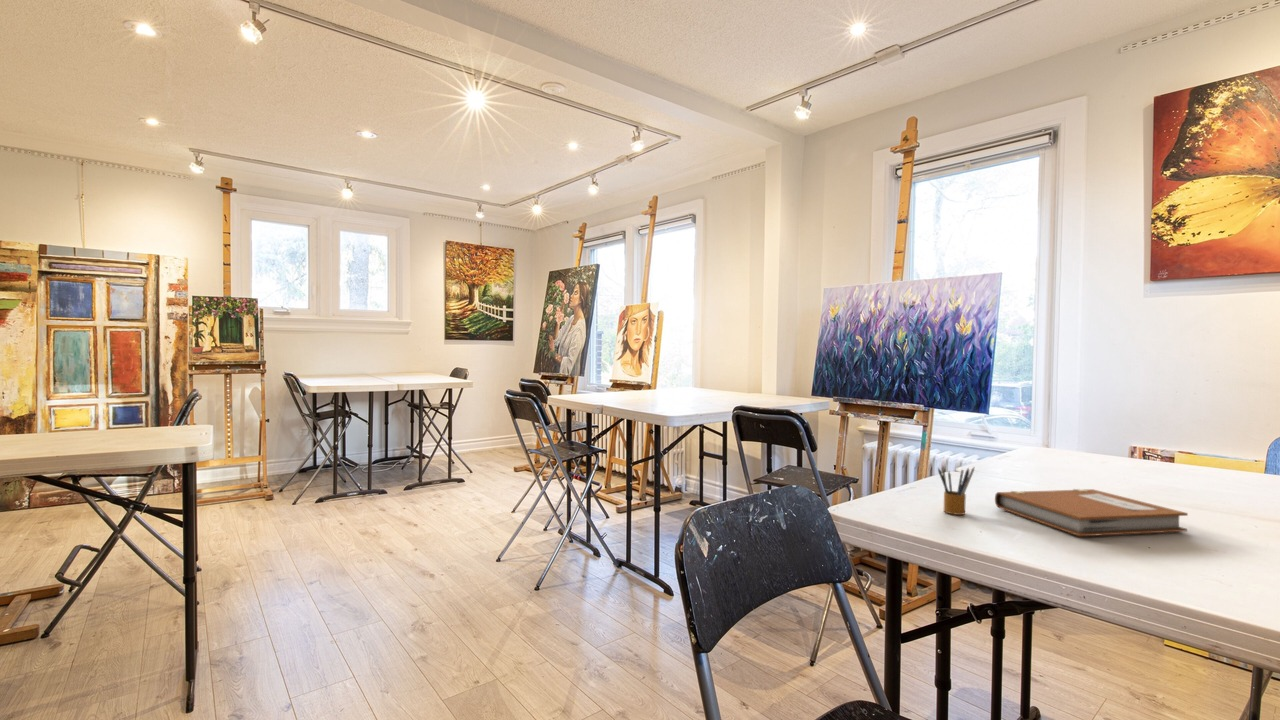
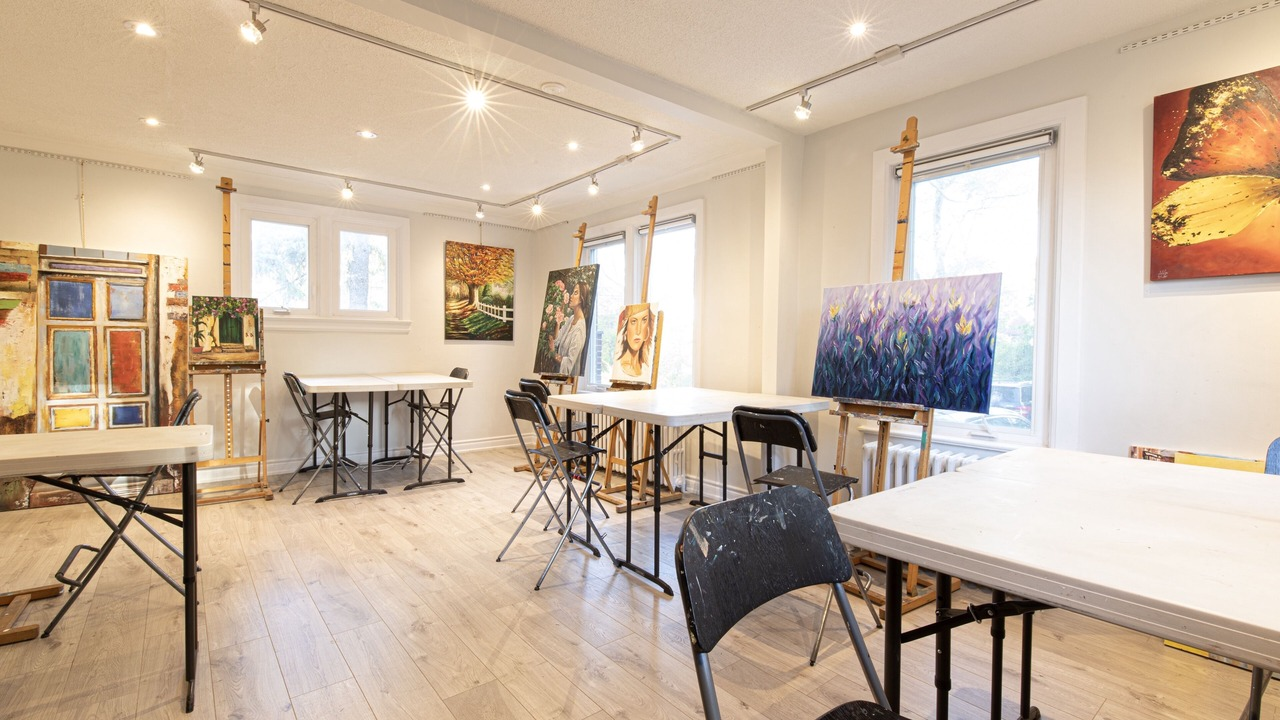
- pencil box [937,465,975,516]
- notebook [994,488,1189,537]
